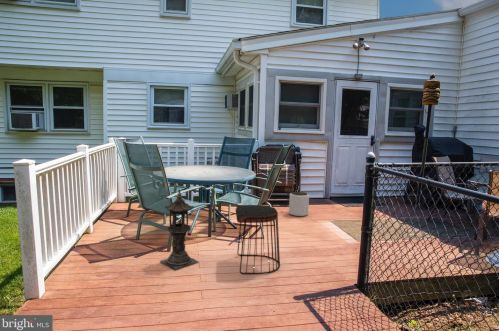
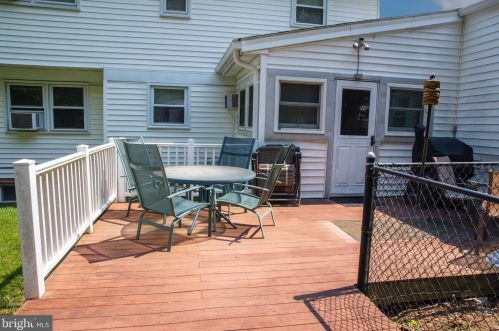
- plant pot [288,191,310,217]
- stool [235,204,281,275]
- lantern [159,189,200,271]
